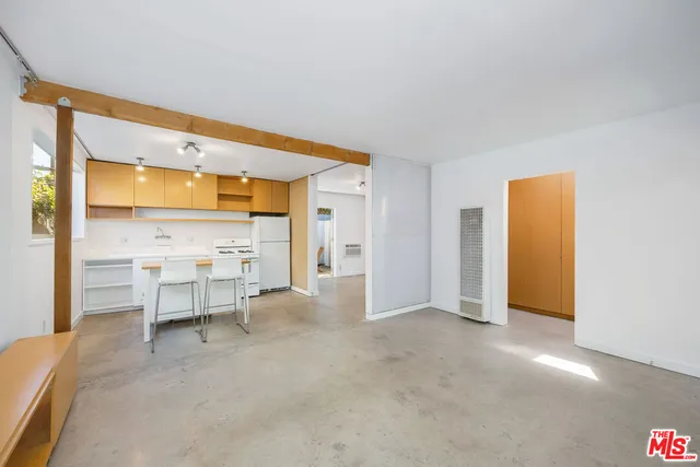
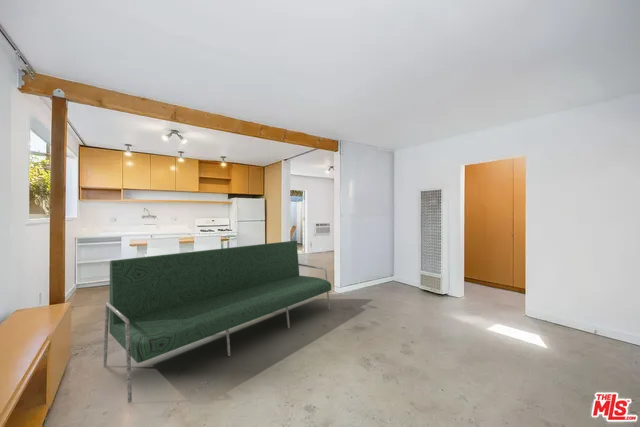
+ sofa [102,240,332,404]
